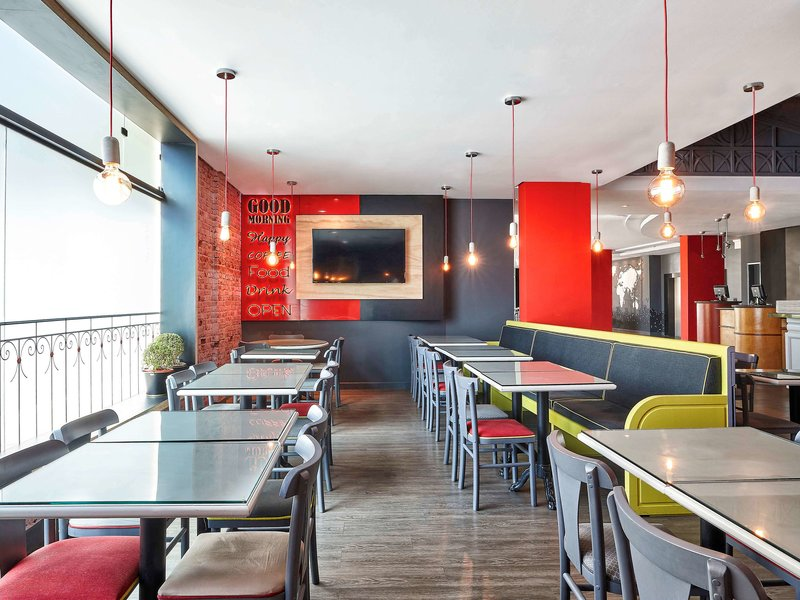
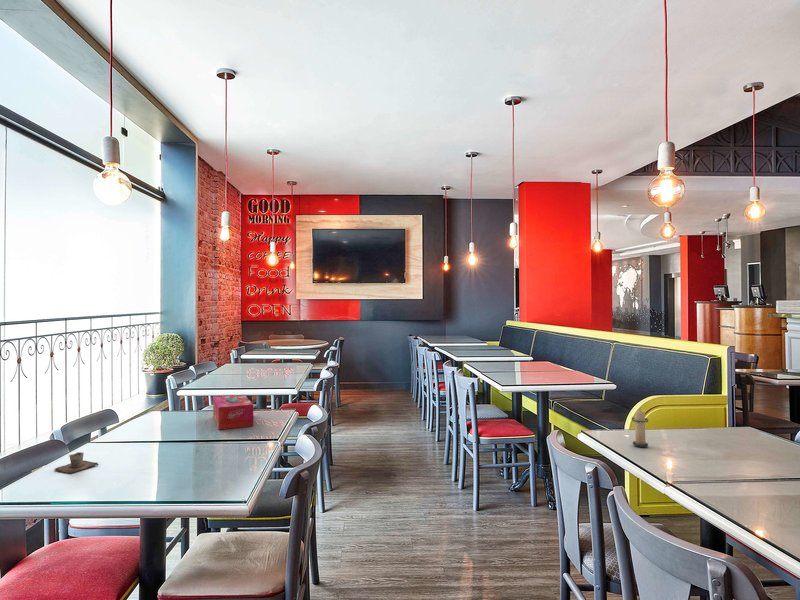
+ candle [631,409,650,448]
+ tissue box [212,394,254,430]
+ cup [54,451,99,474]
